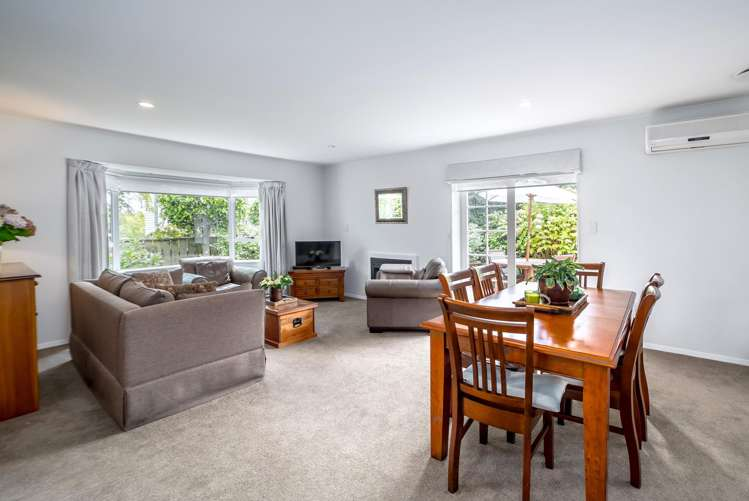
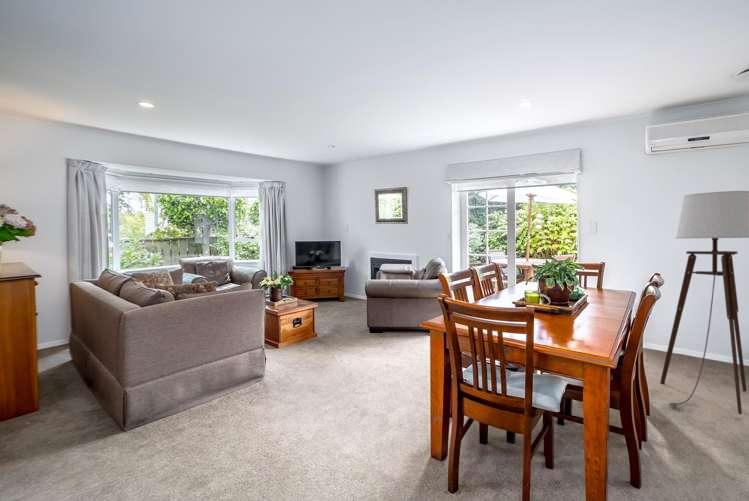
+ floor lamp [659,190,749,415]
